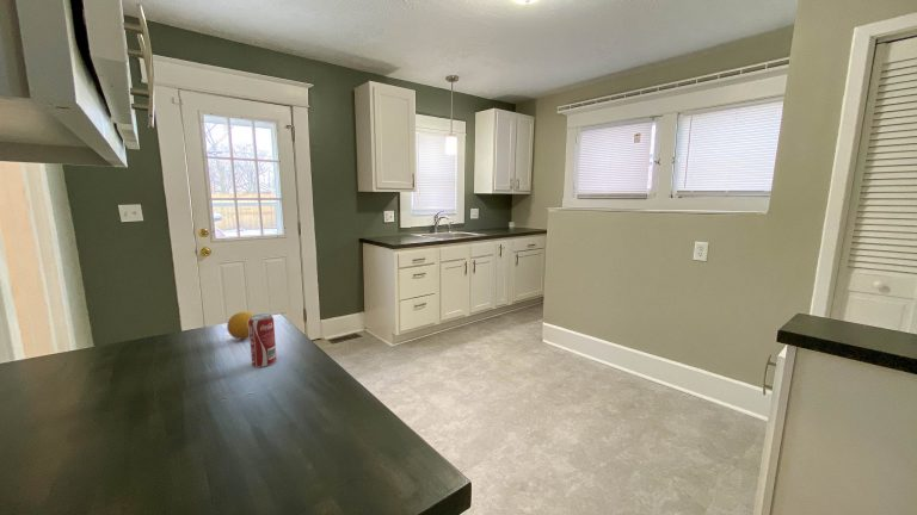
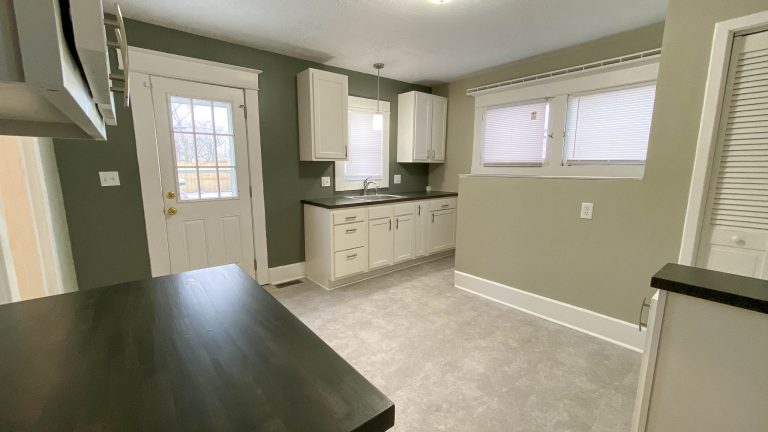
- beverage can [248,312,278,368]
- fruit [226,311,256,340]
